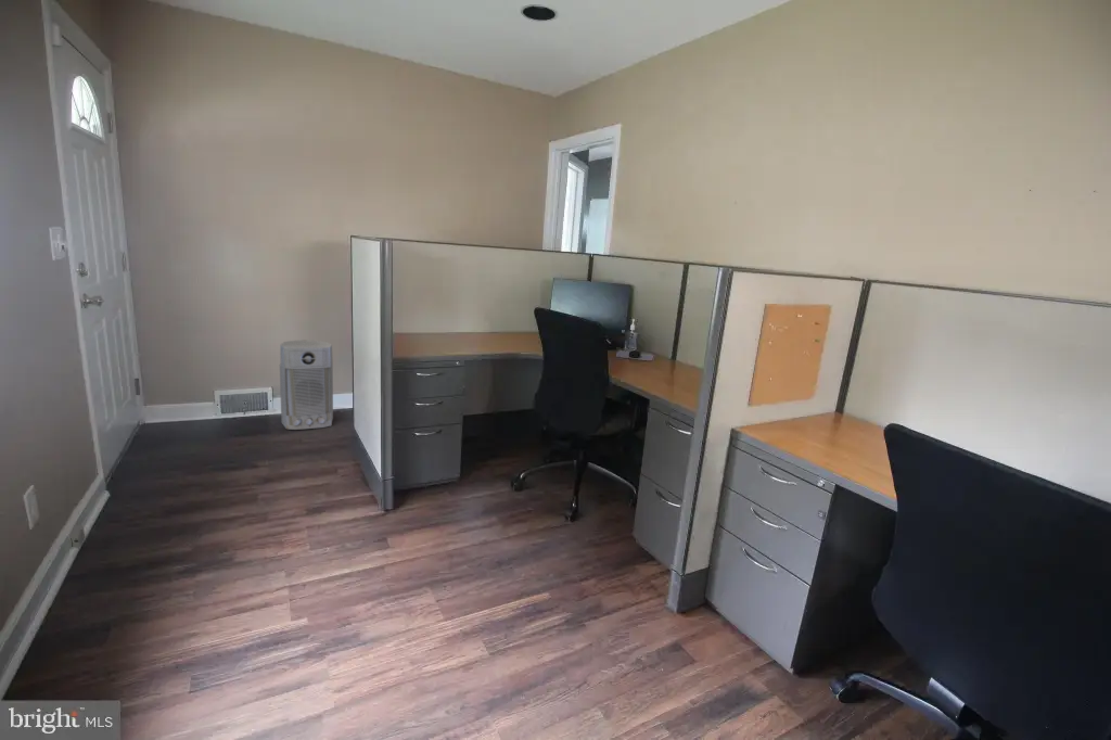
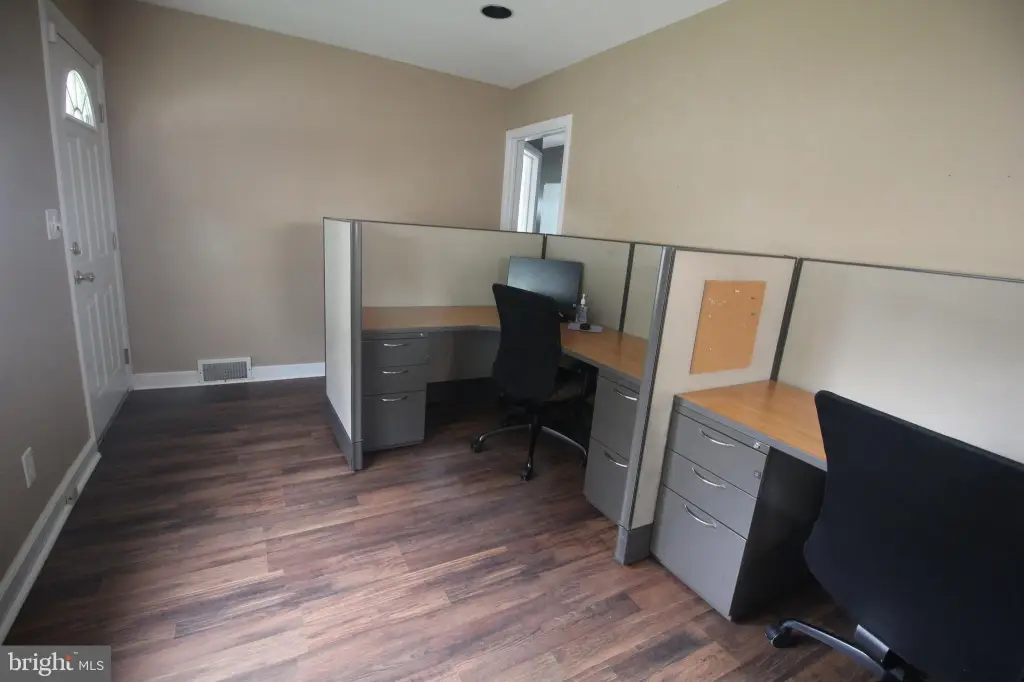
- air purifier [279,339,334,431]
